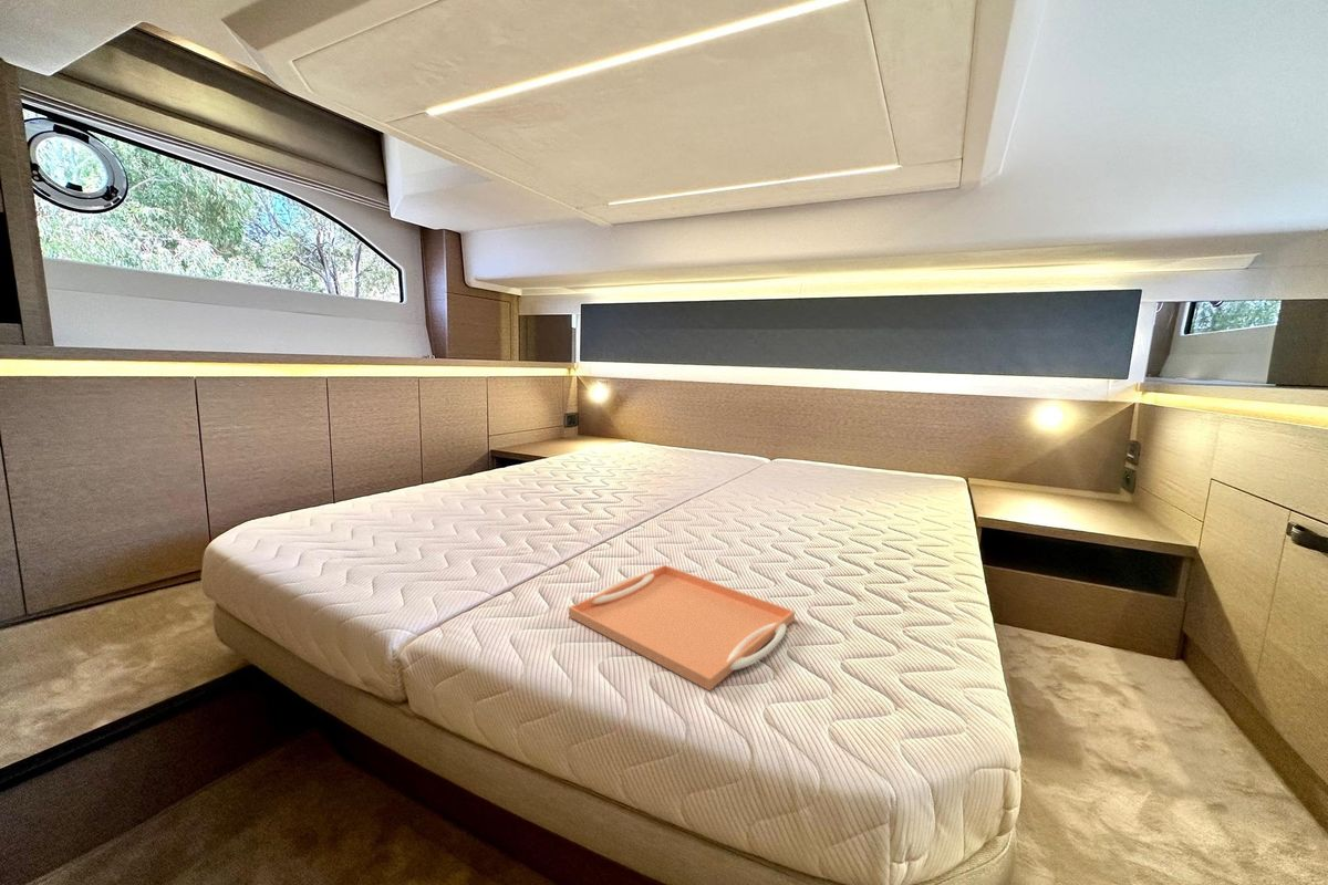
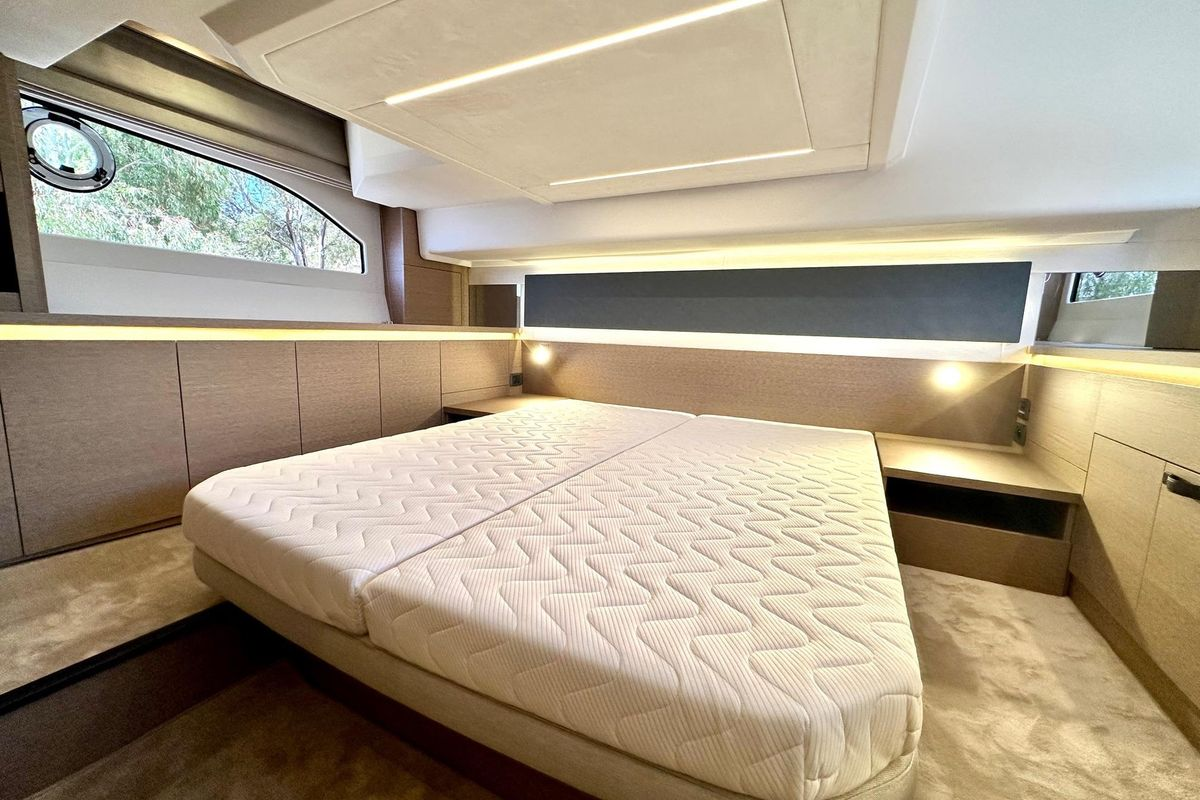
- serving tray [568,563,796,691]
